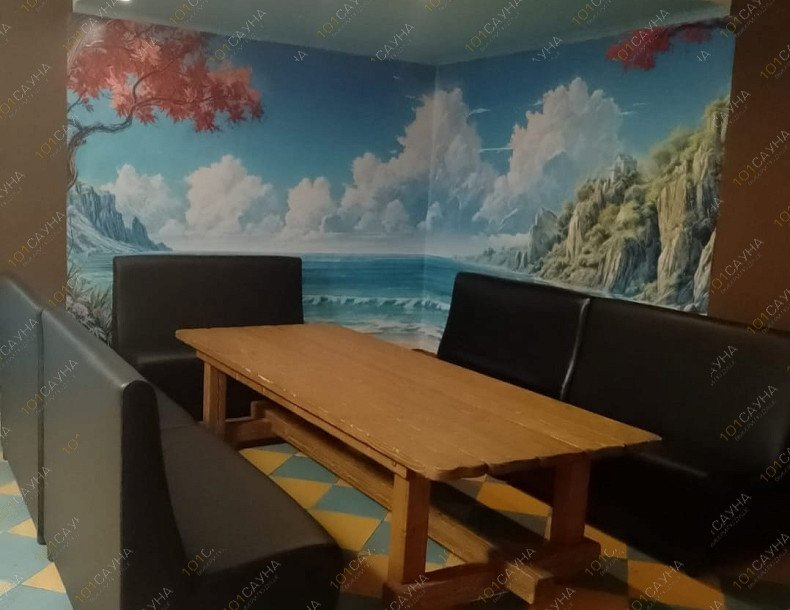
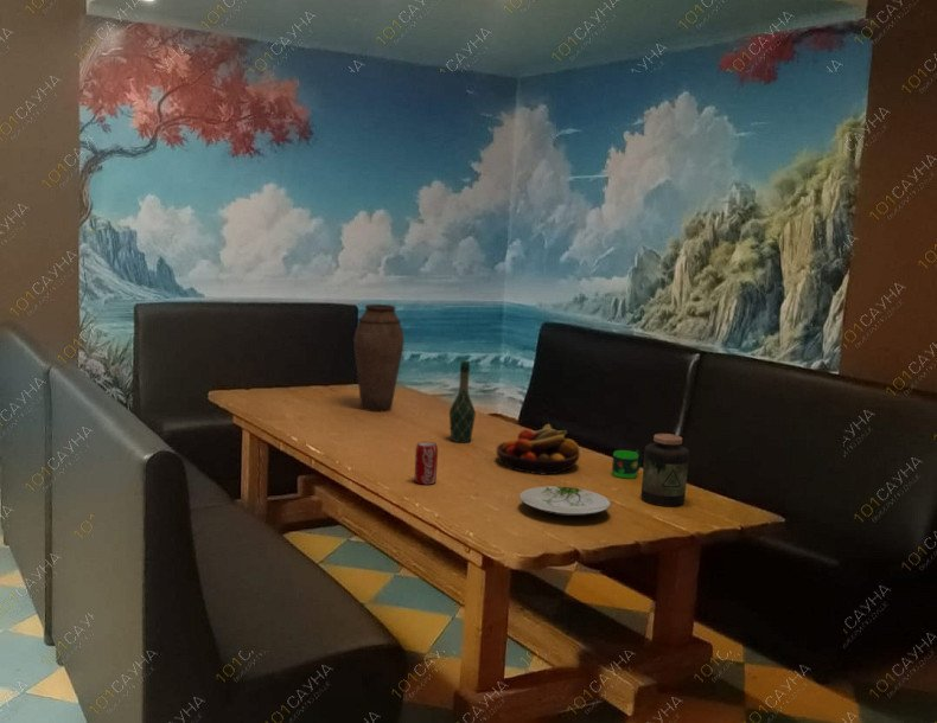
+ plate [518,485,612,518]
+ beverage can [414,441,439,486]
+ wine bottle [448,360,477,444]
+ vase [352,303,406,412]
+ jar [639,433,690,507]
+ fruit bowl [495,423,581,475]
+ mug [611,449,643,480]
